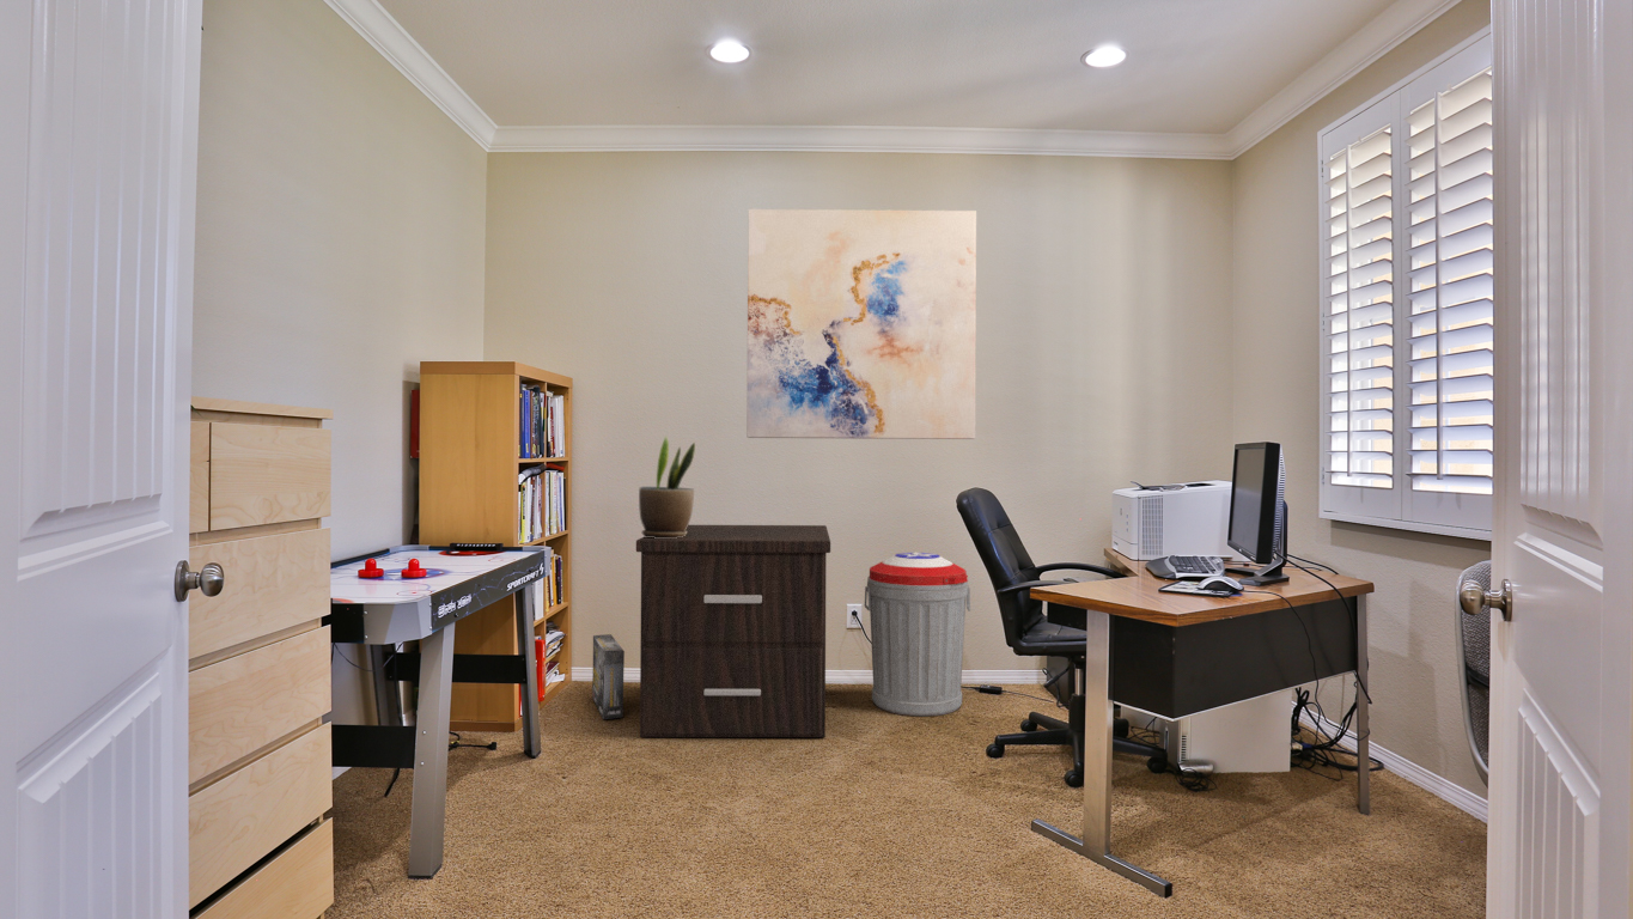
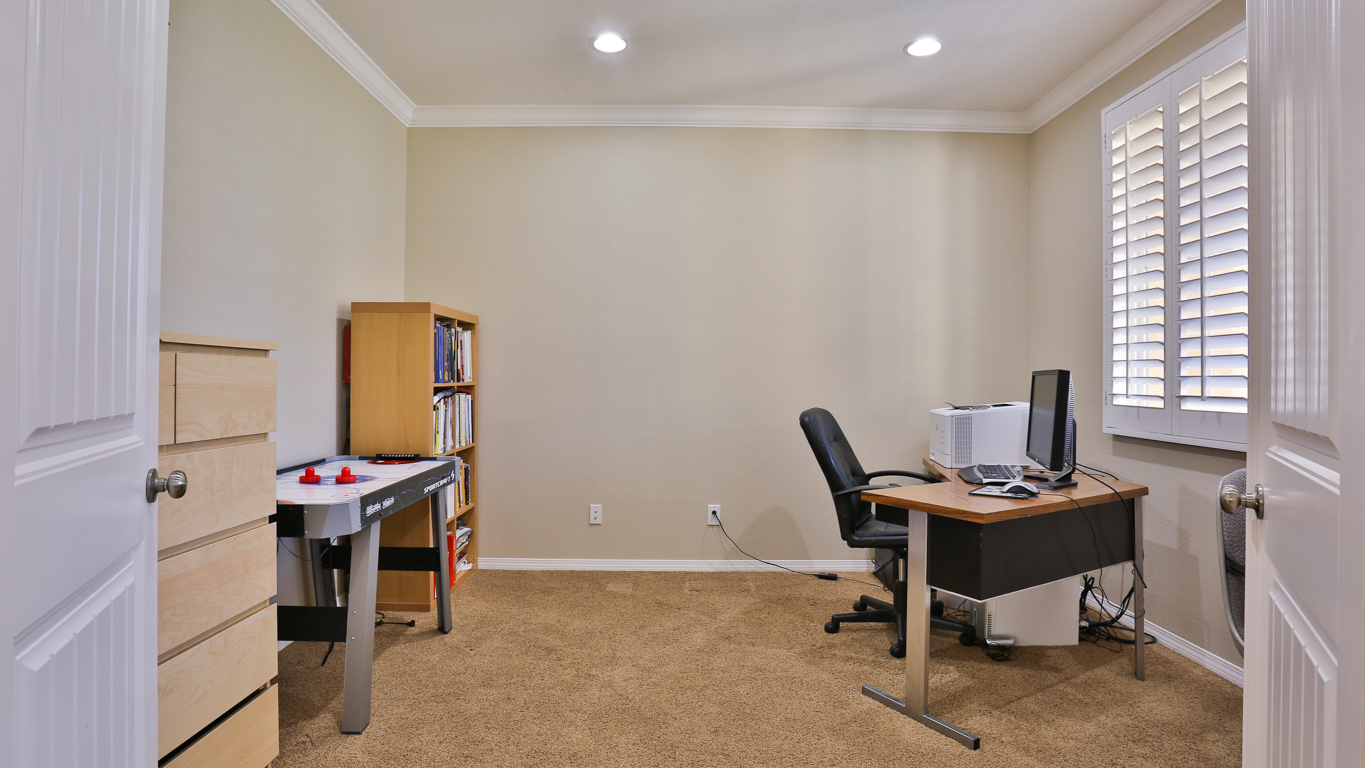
- potted plant [638,436,696,538]
- wall art [745,208,977,440]
- box [591,633,626,720]
- trash can [864,552,971,717]
- nightstand [635,524,831,738]
